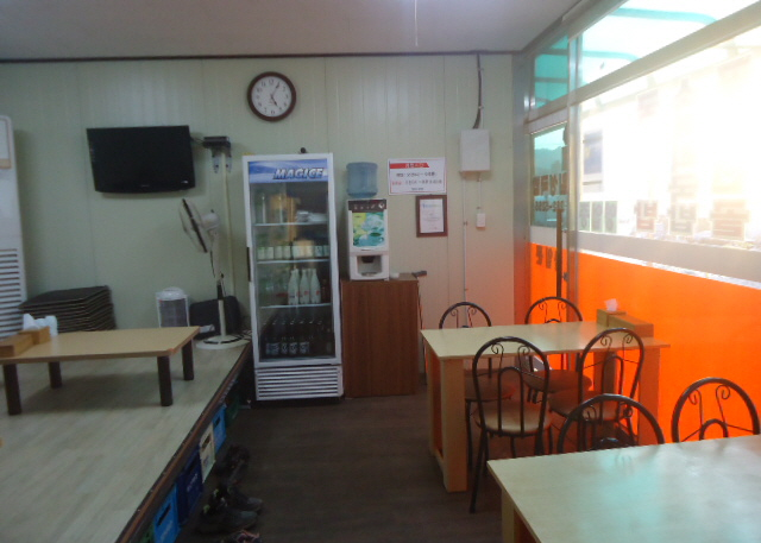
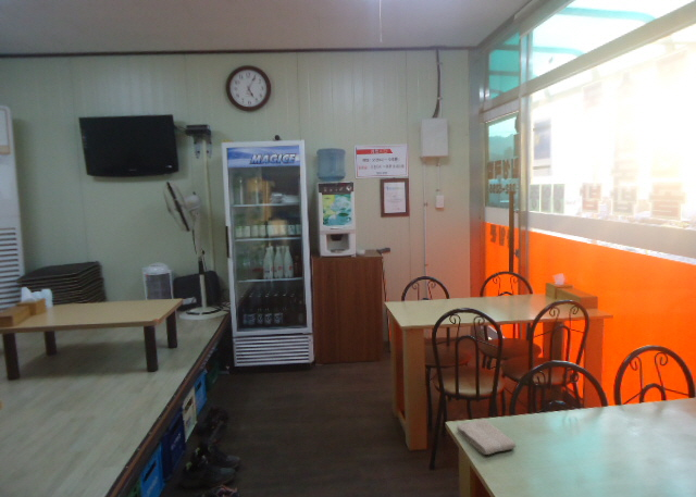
+ washcloth [456,419,517,456]
